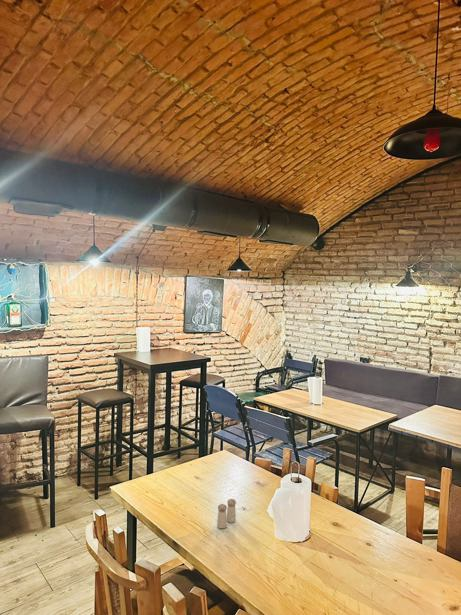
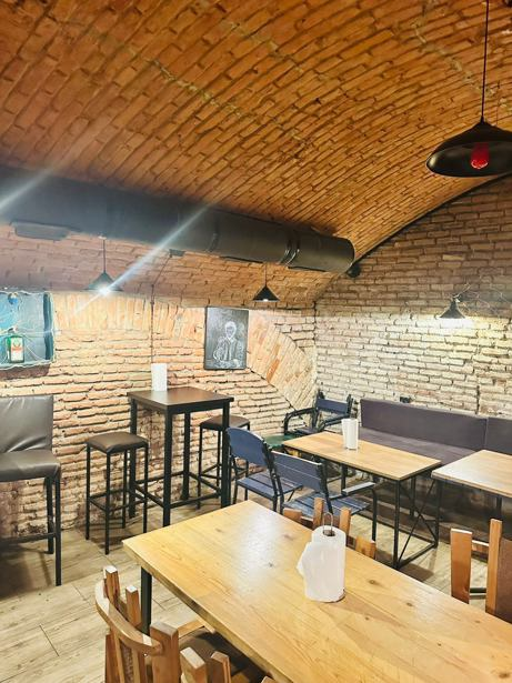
- salt and pepper shaker [216,498,237,529]
